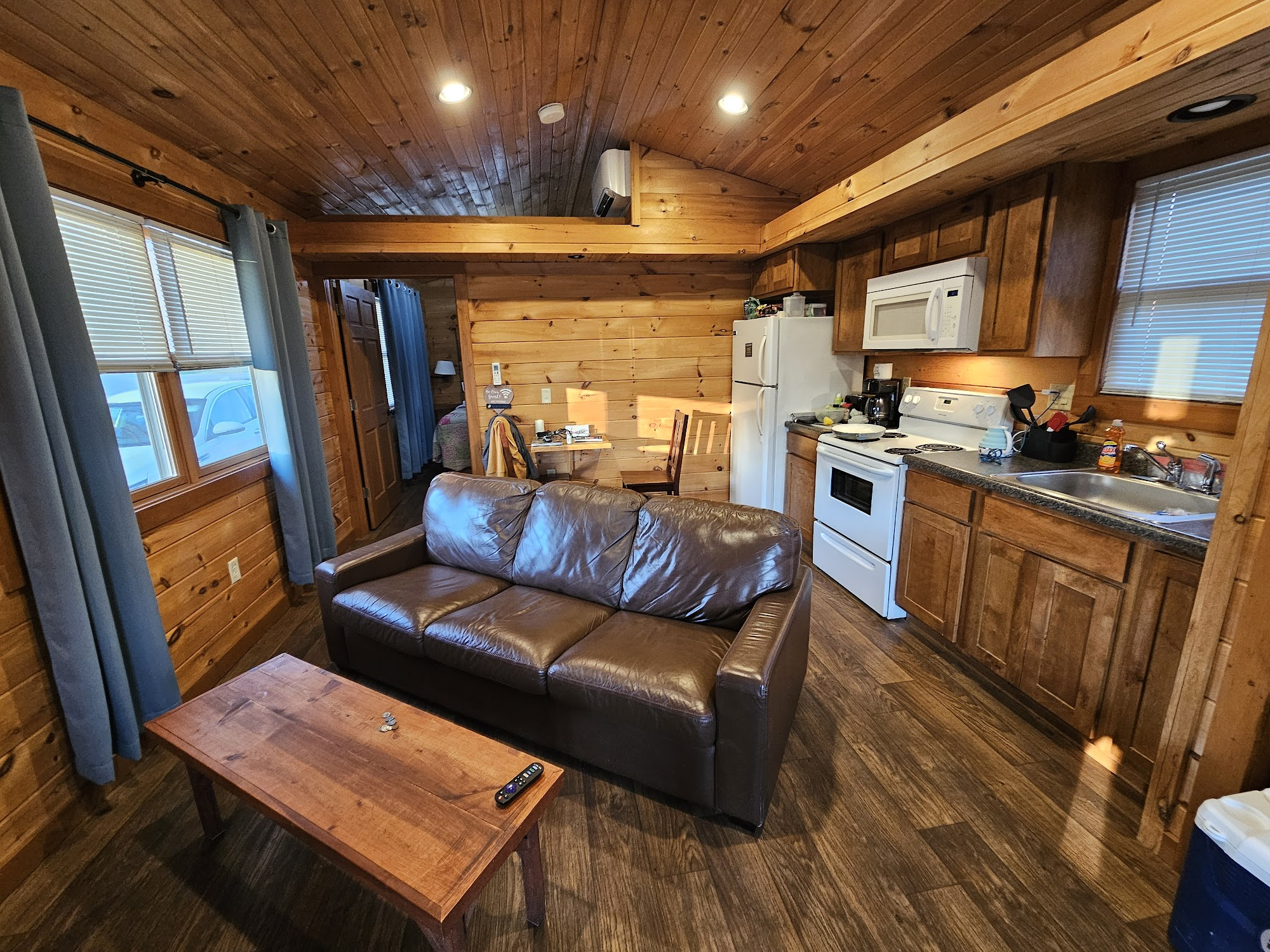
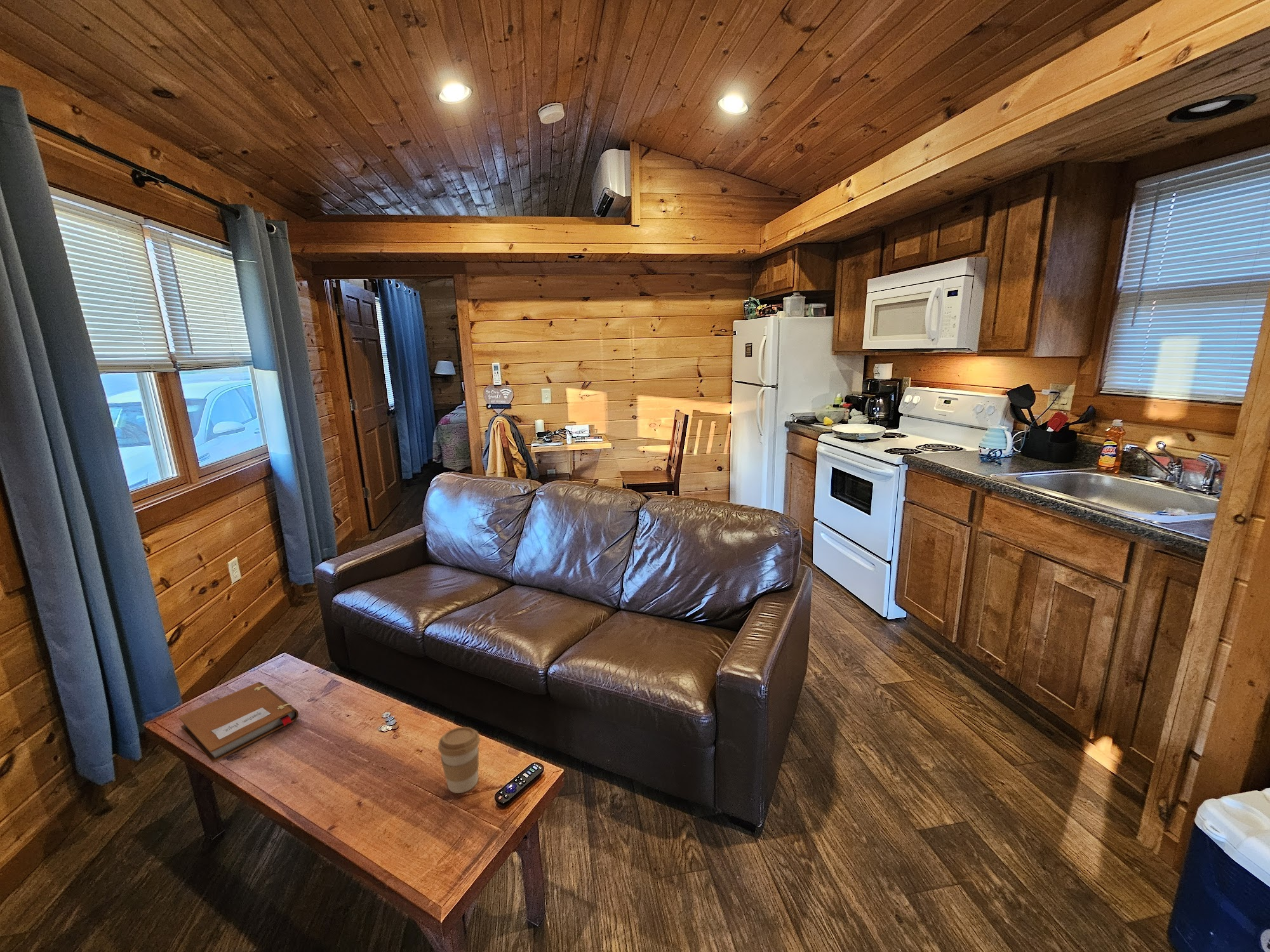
+ notebook [178,682,299,764]
+ coffee cup [438,726,481,794]
